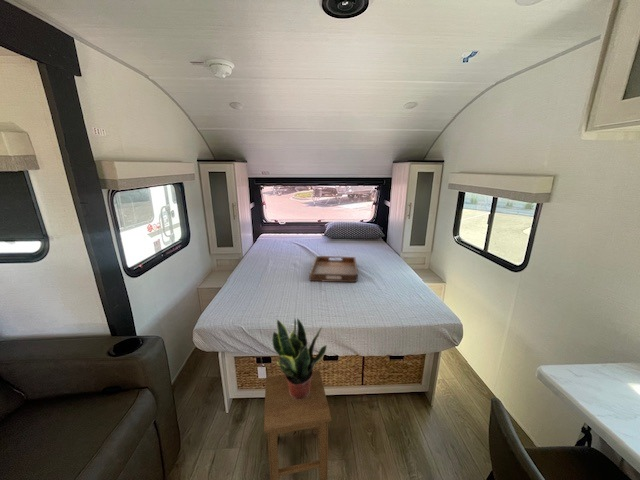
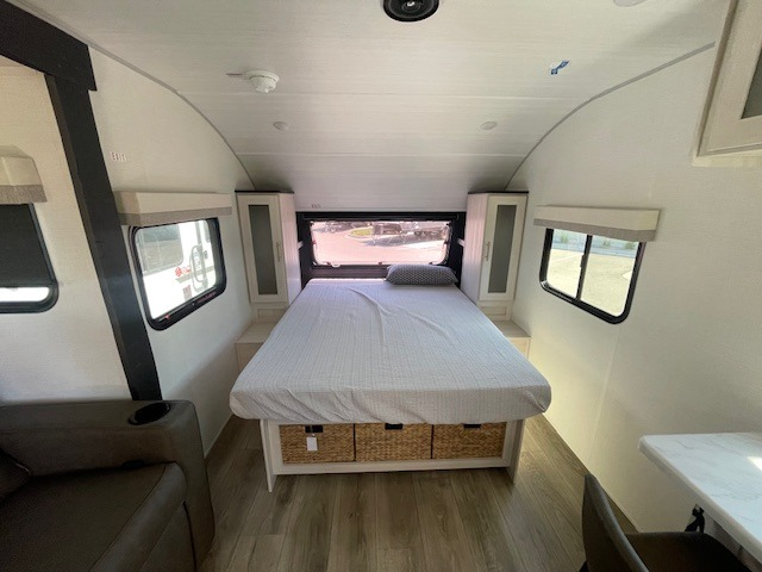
- potted plant [271,317,328,399]
- stool [263,369,332,480]
- serving tray [308,255,359,283]
